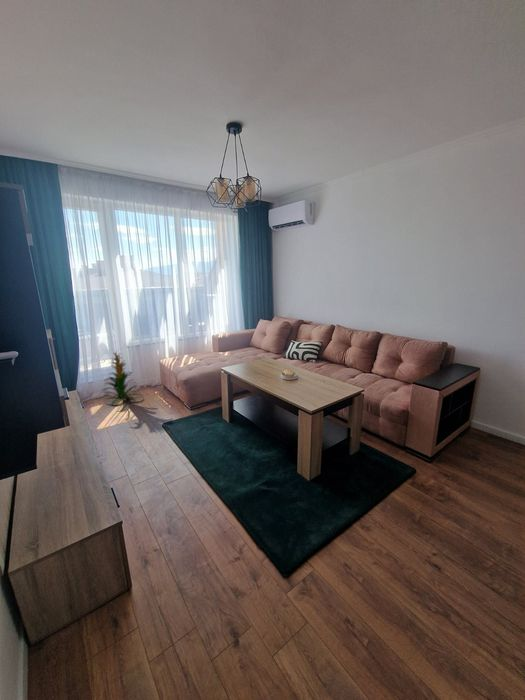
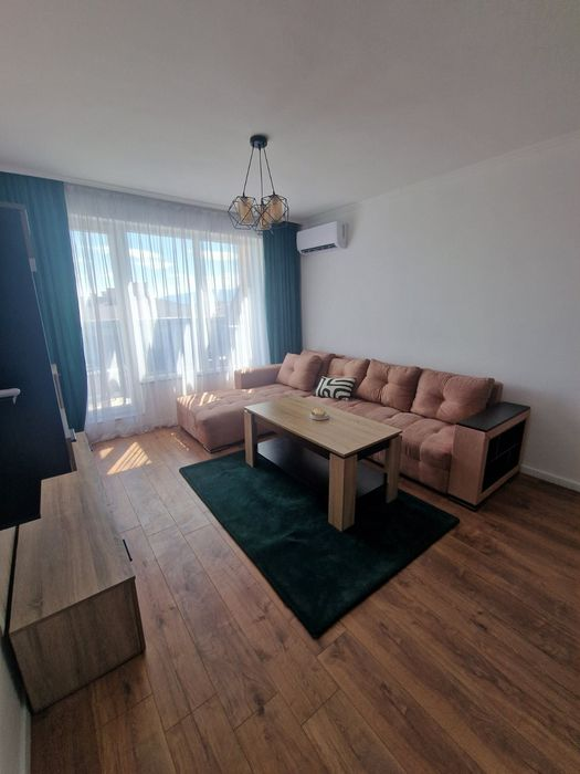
- indoor plant [101,349,141,406]
